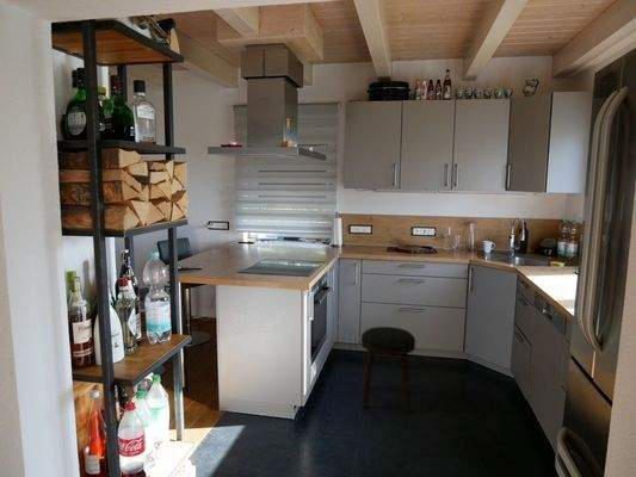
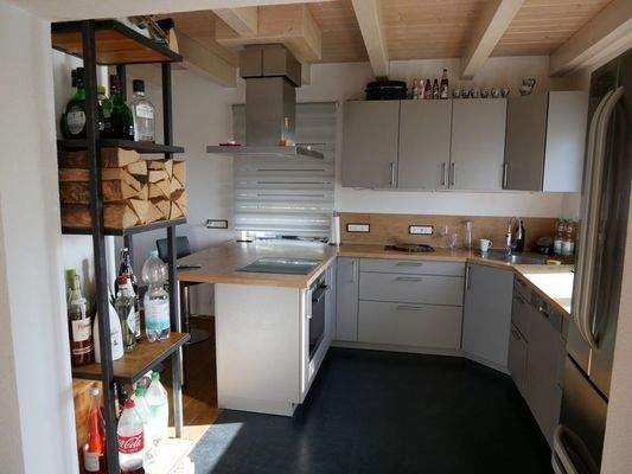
- stool [360,326,416,414]
